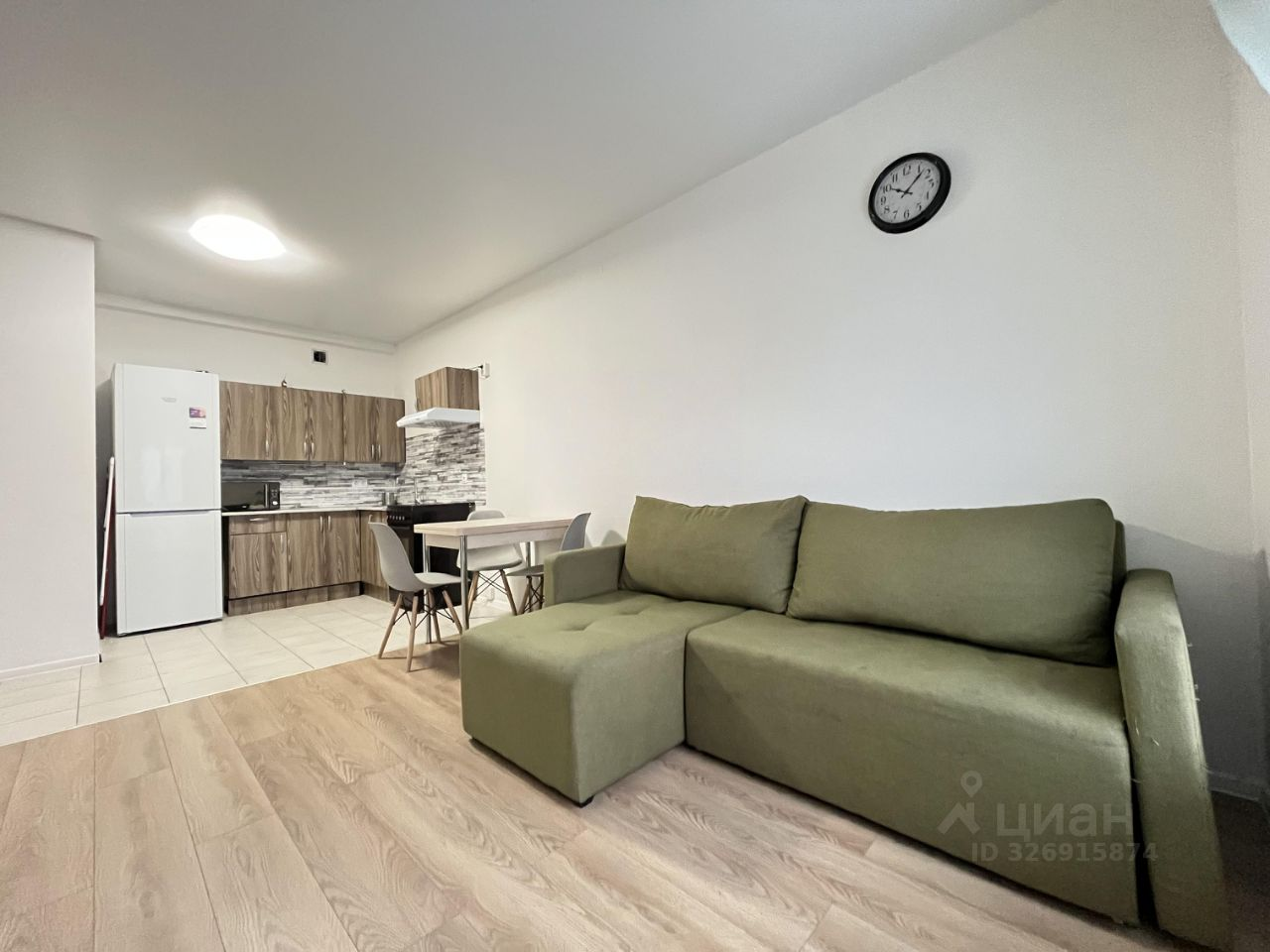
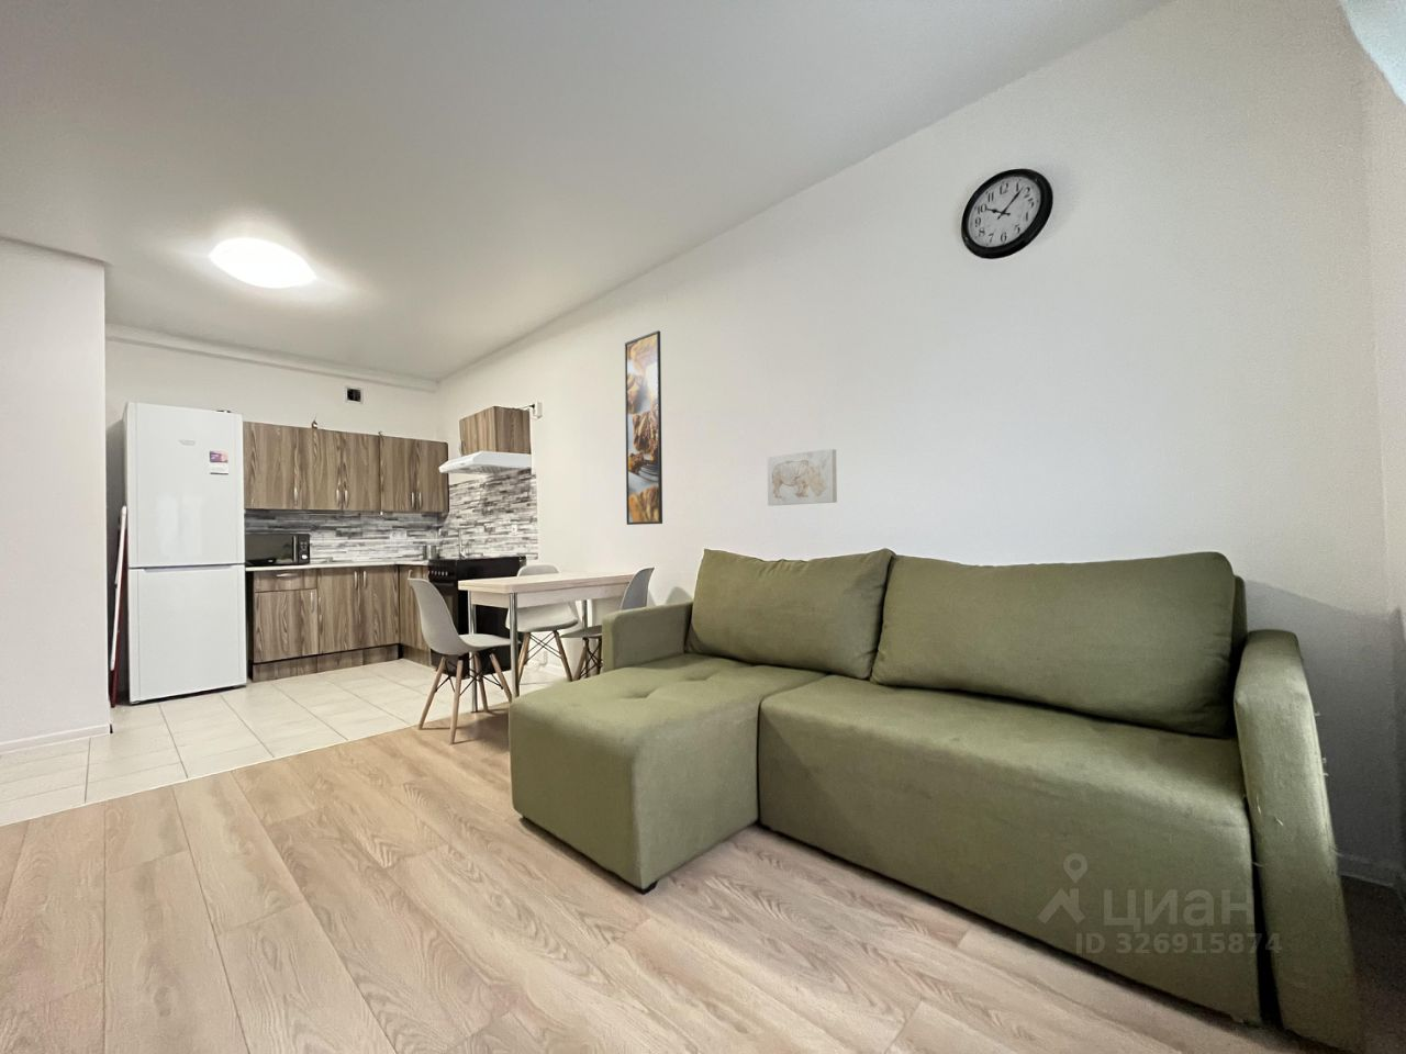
+ wall art [767,448,838,507]
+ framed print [624,329,663,526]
